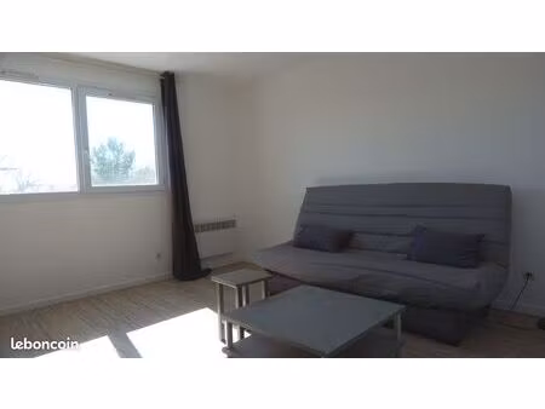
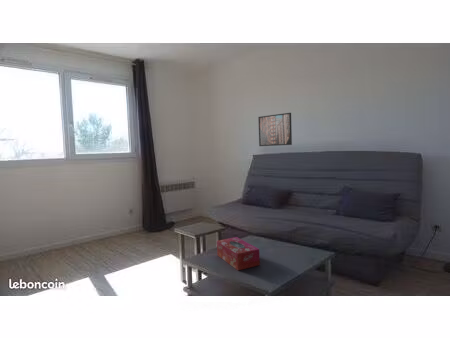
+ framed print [257,112,293,147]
+ tissue box [216,236,261,271]
